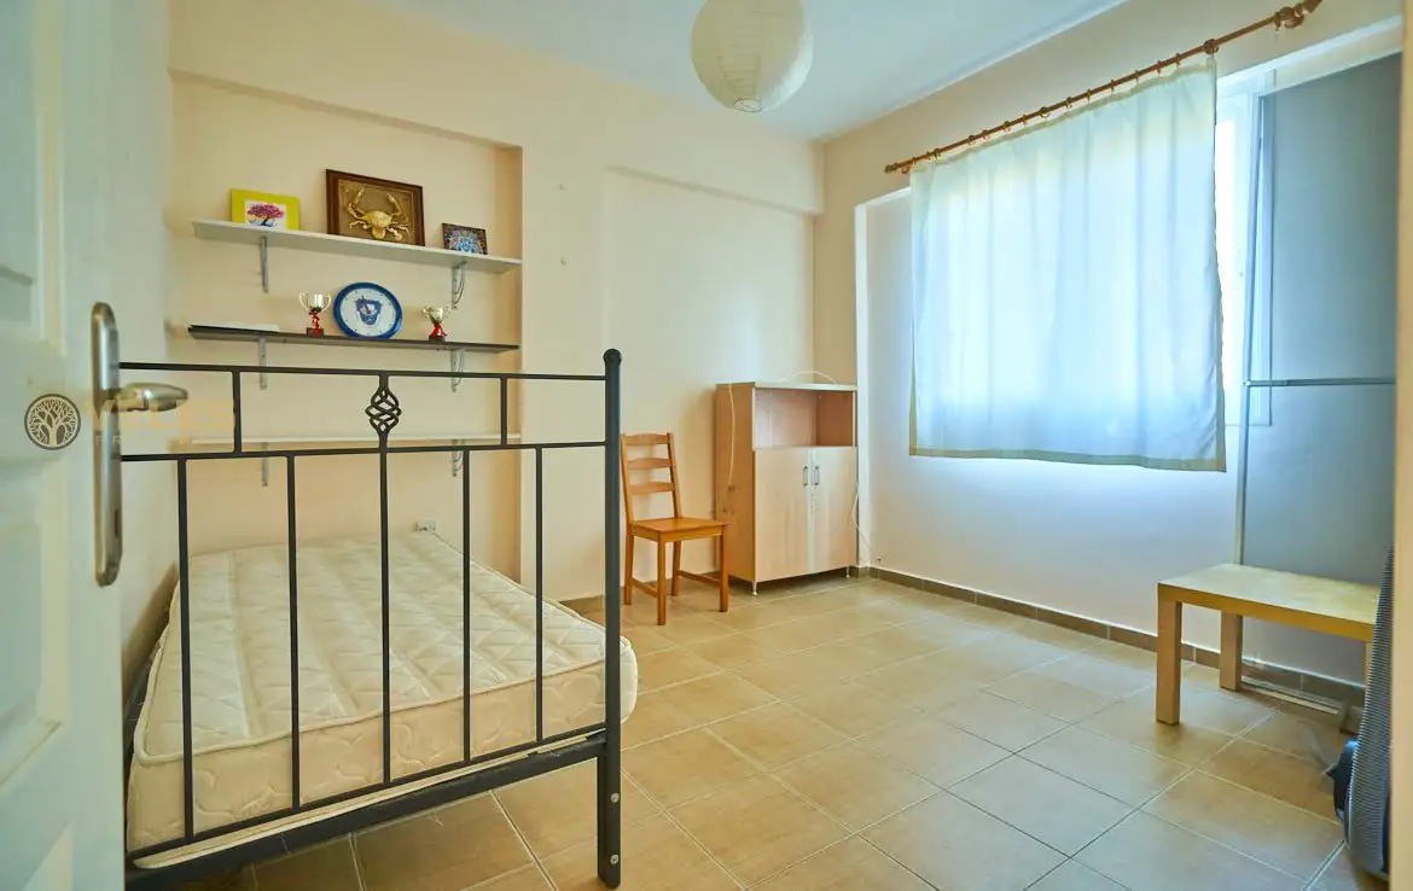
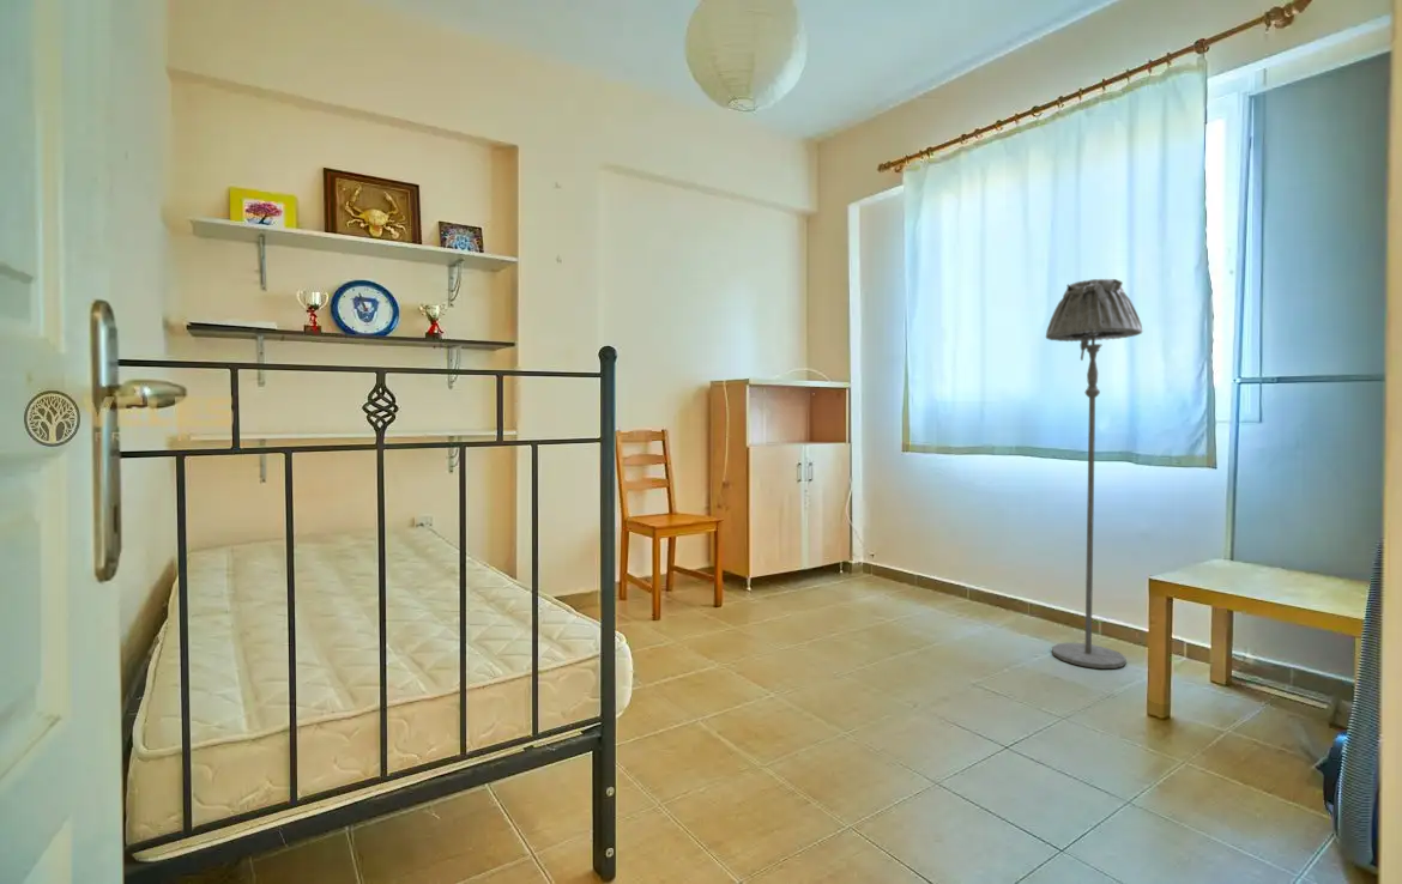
+ floor lamp [1045,278,1144,670]
